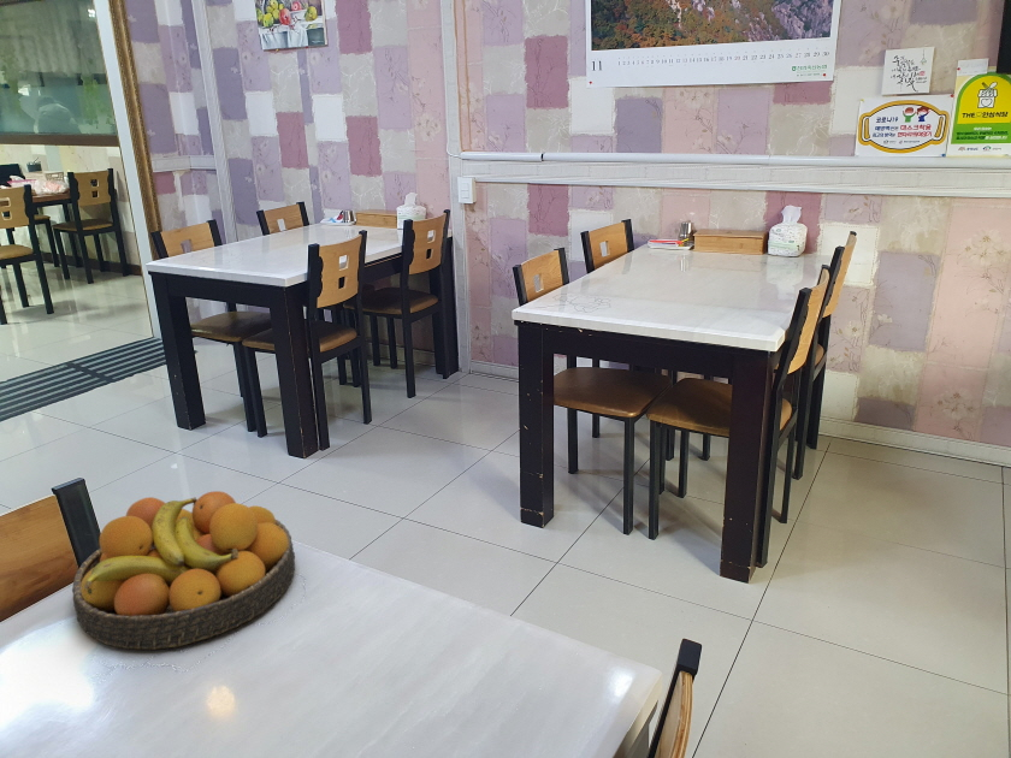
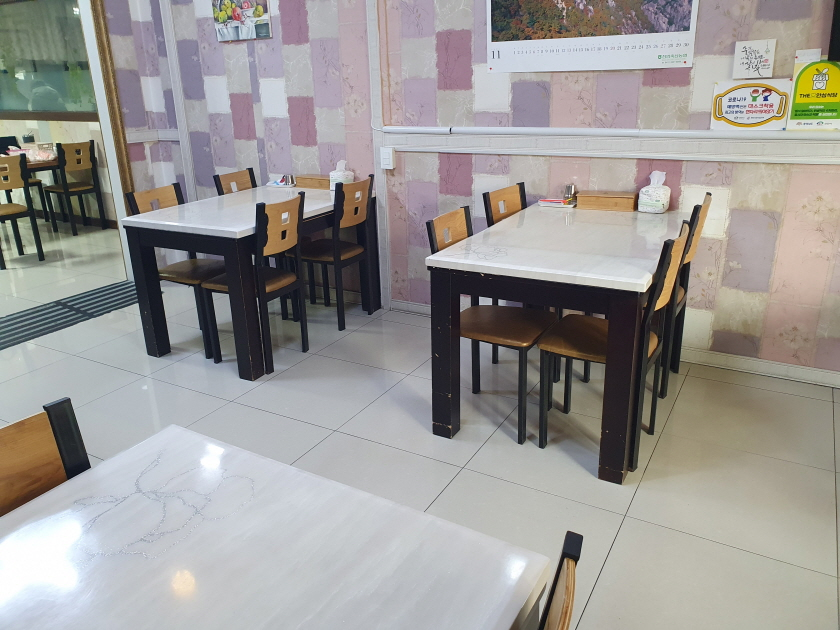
- fruit bowl [71,490,296,650]
